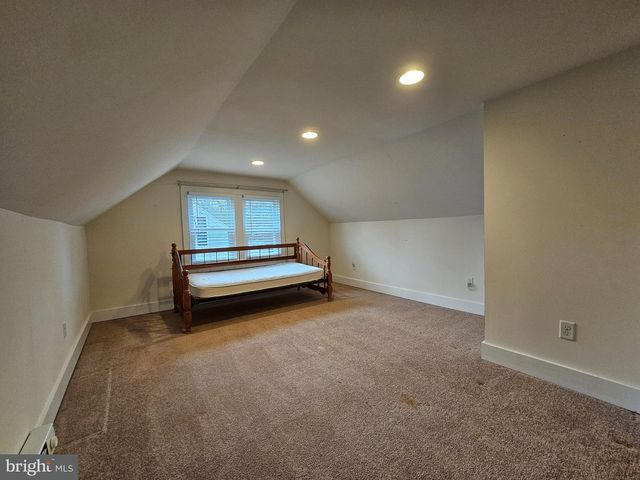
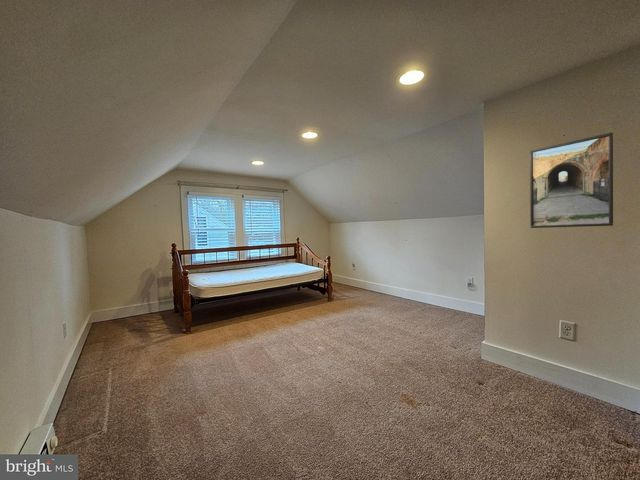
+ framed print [529,132,614,229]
